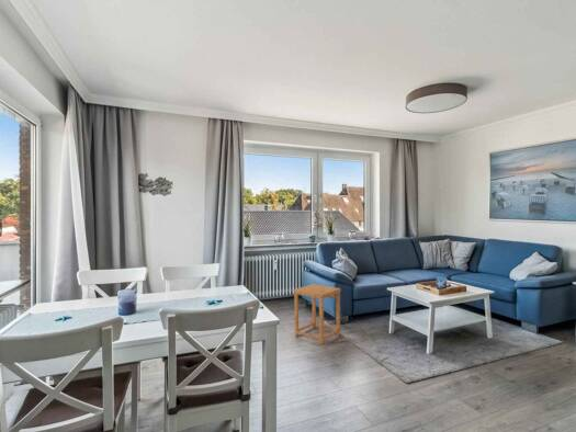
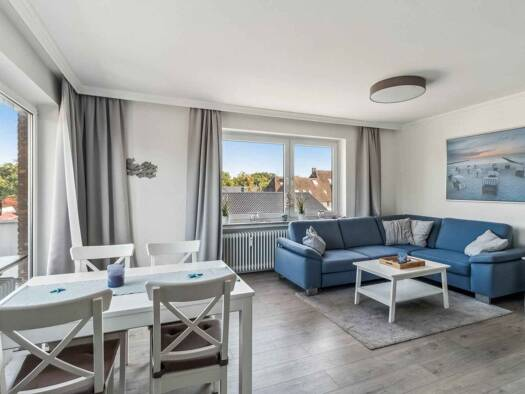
- side table [293,283,342,345]
